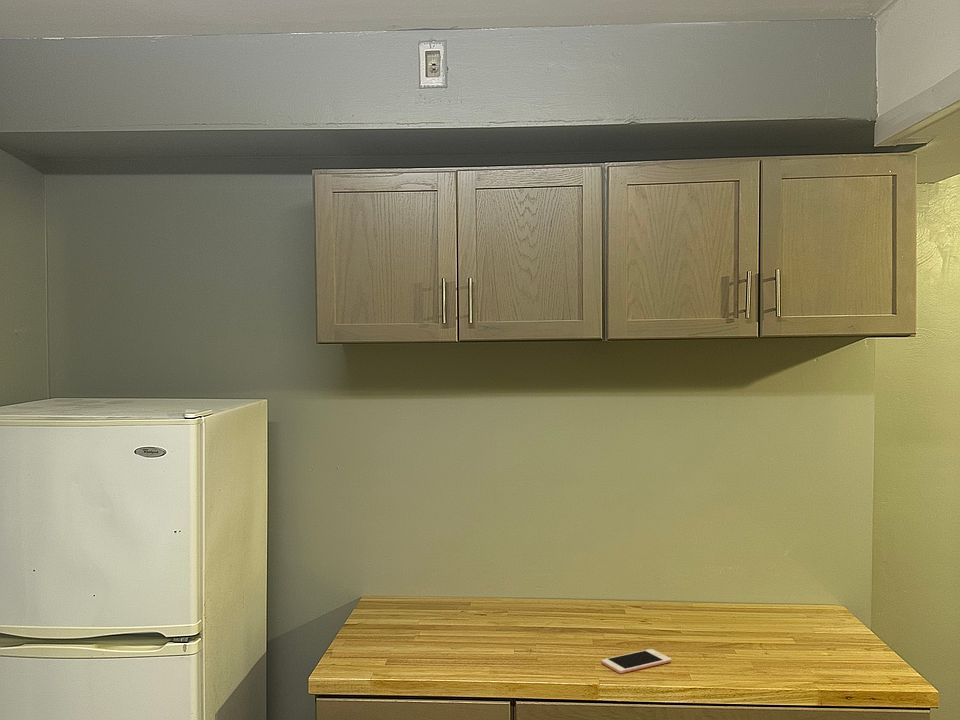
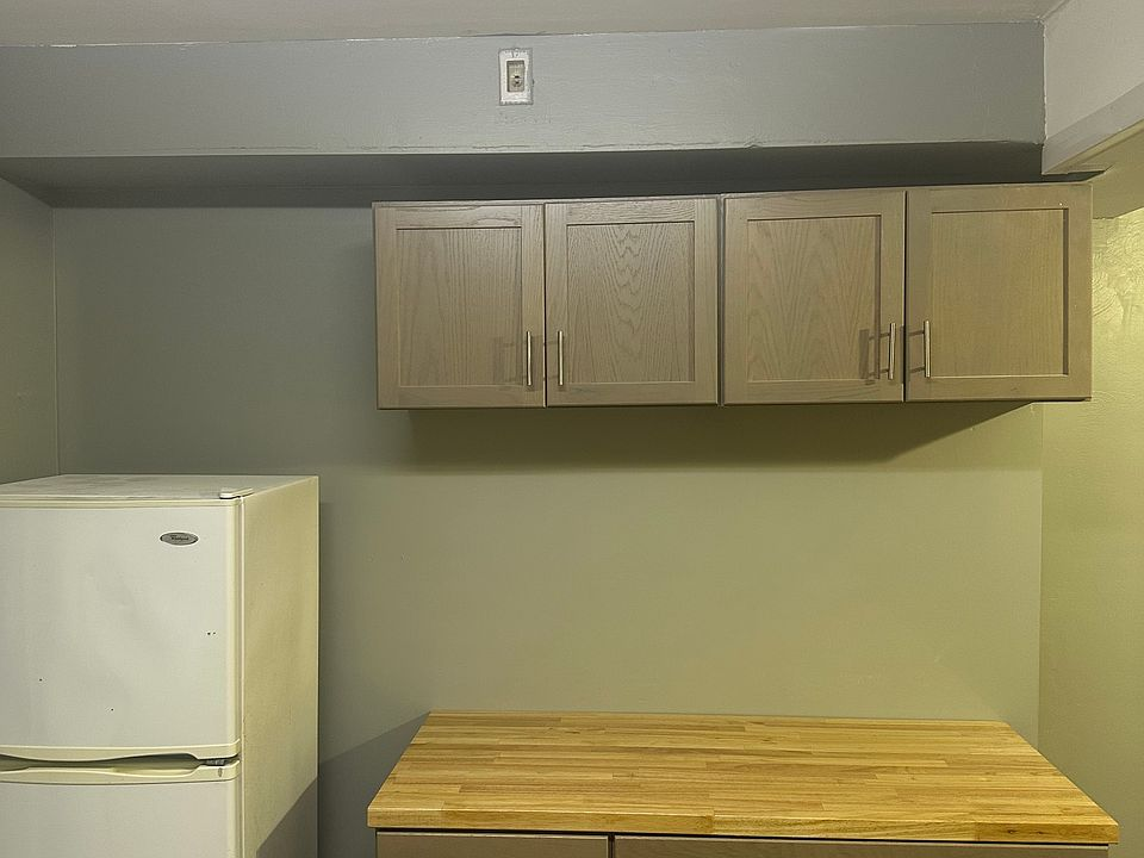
- cell phone [600,648,673,674]
